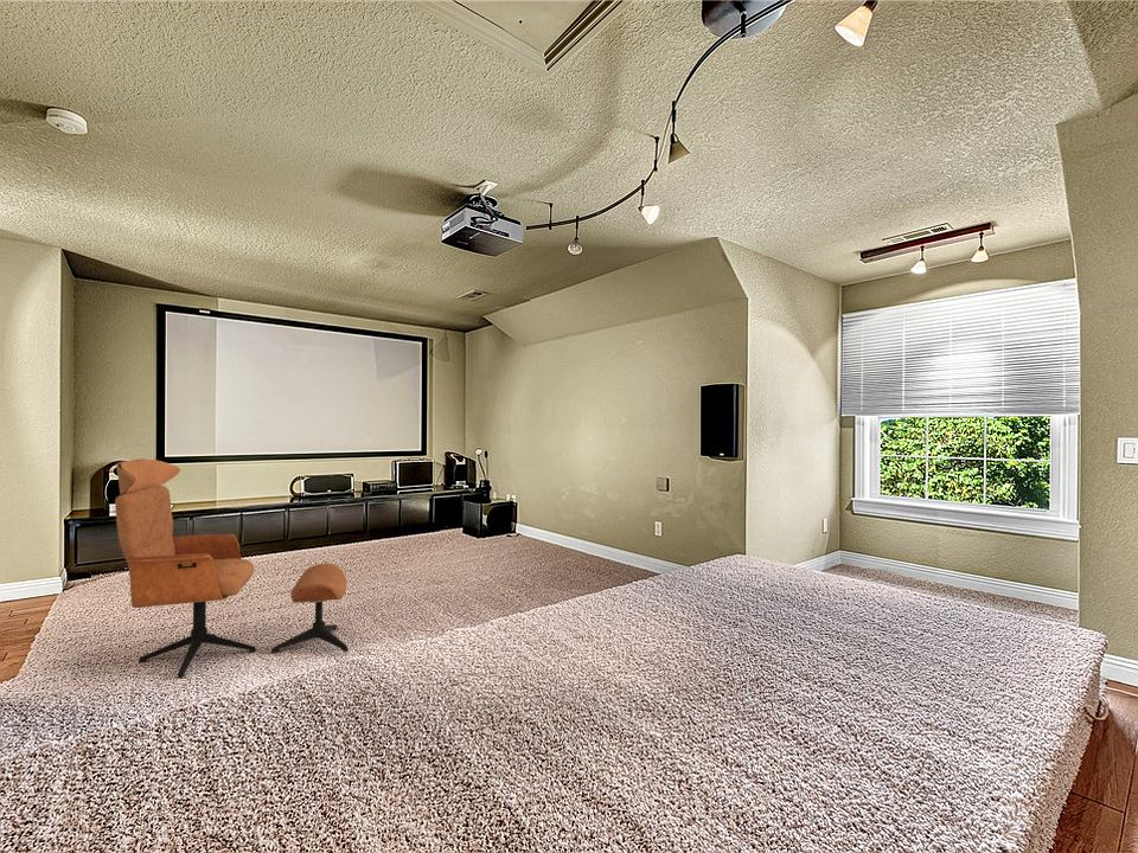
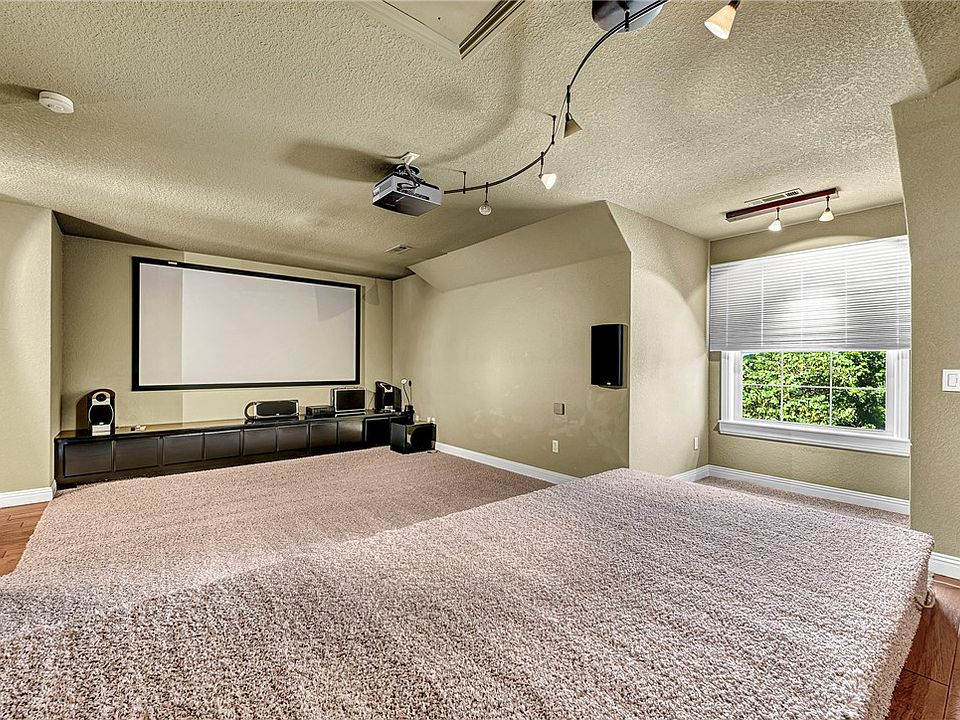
- lounge chair [114,457,350,679]
